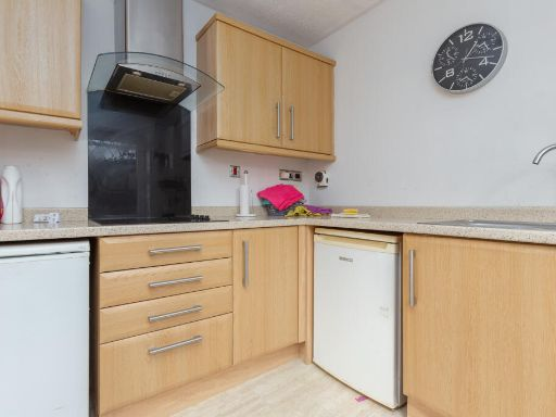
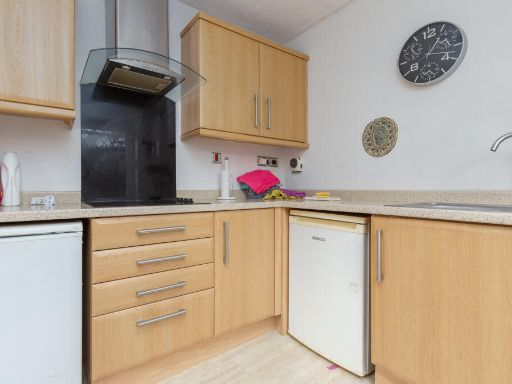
+ decorative plate [361,116,399,158]
